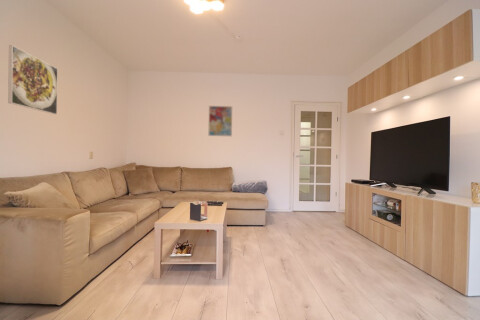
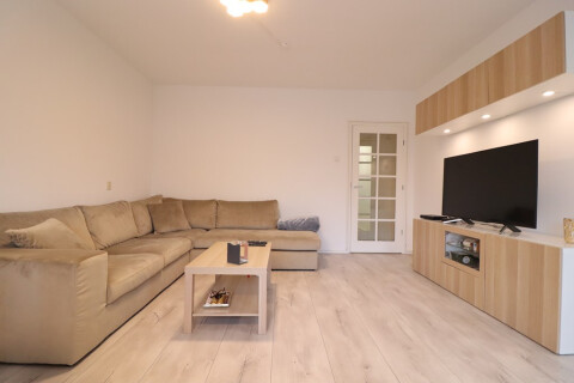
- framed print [7,44,59,115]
- wall art [207,105,233,137]
